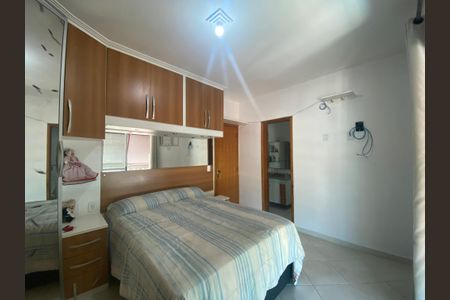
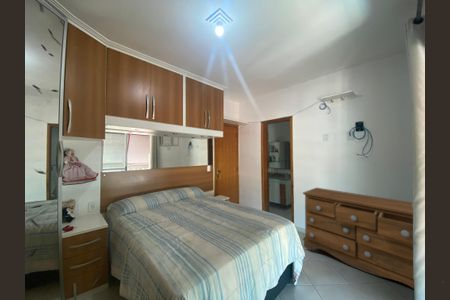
+ dresser [302,187,445,289]
